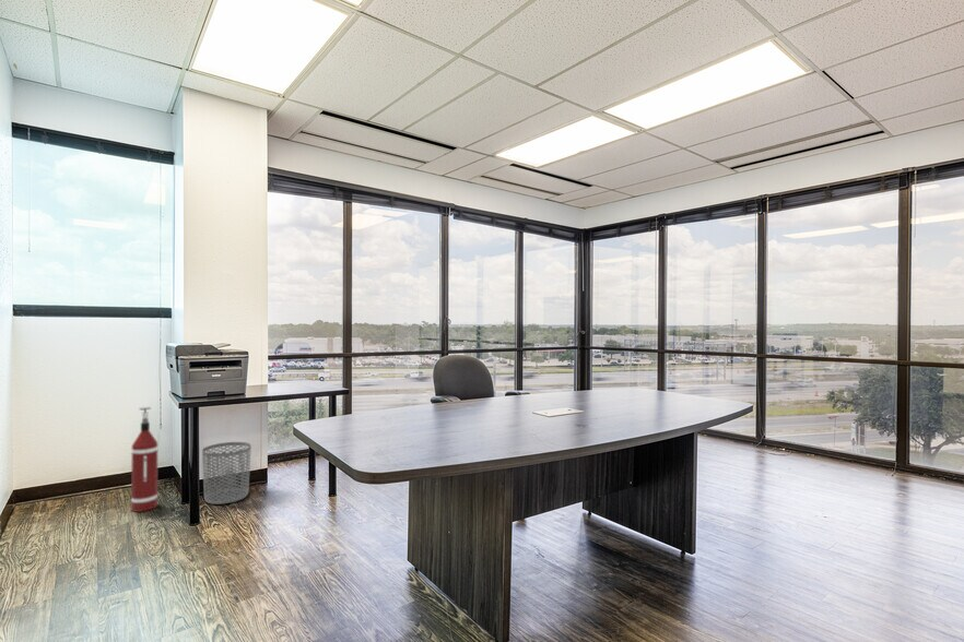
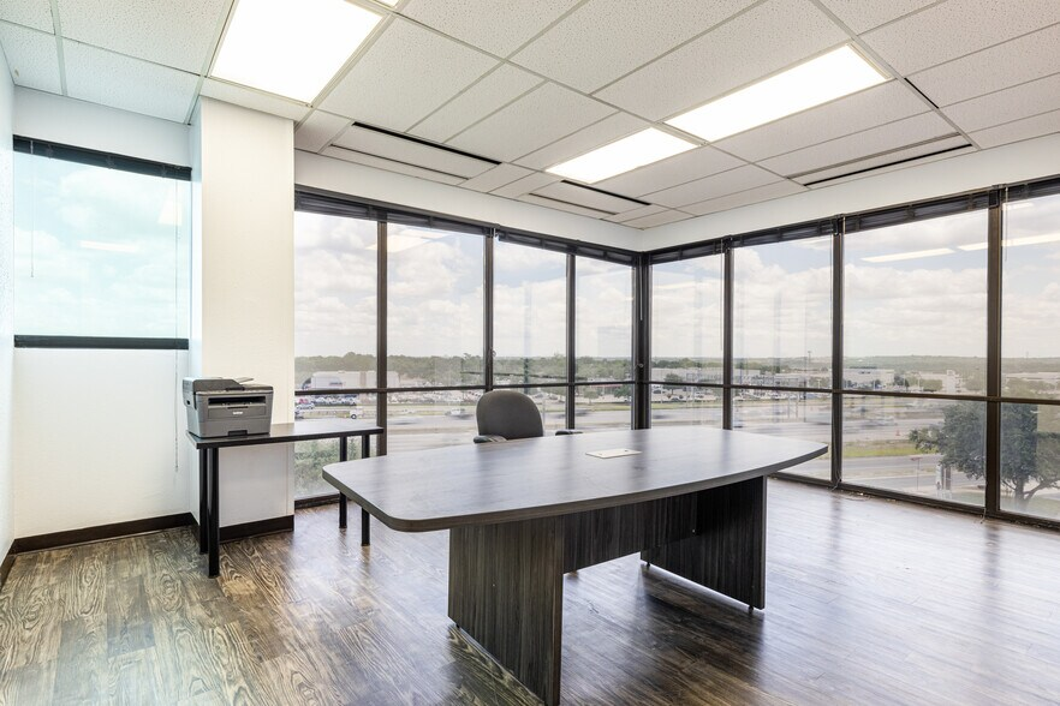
- waste bin [201,441,252,506]
- fire extinguisher [130,406,158,513]
